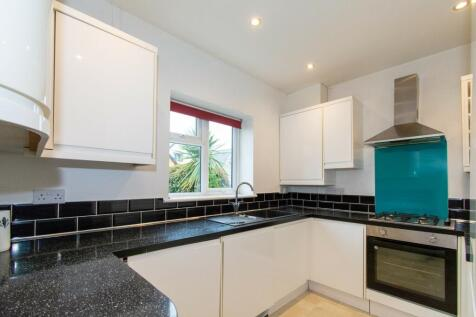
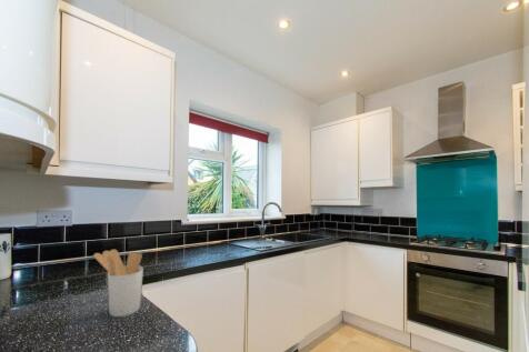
+ utensil holder [92,249,144,318]
